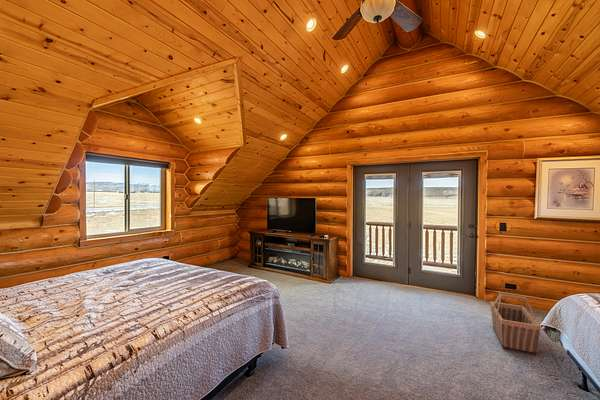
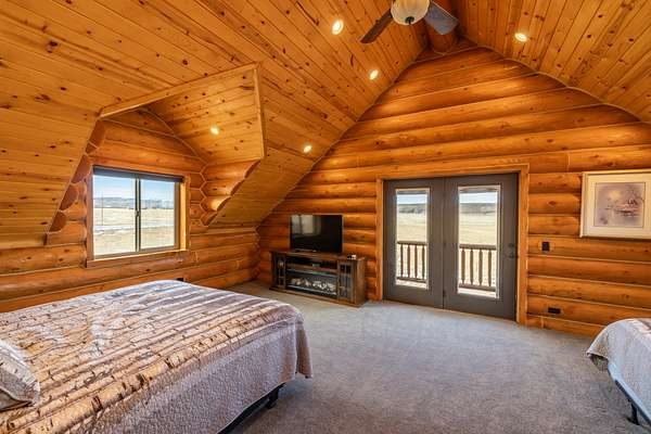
- basket [490,292,541,356]
